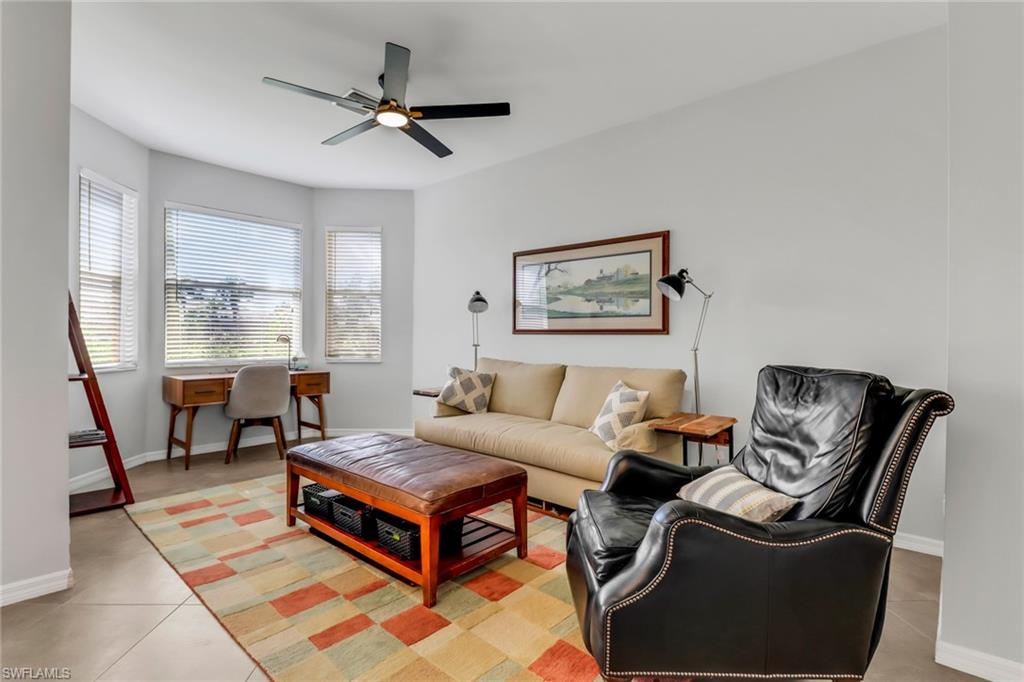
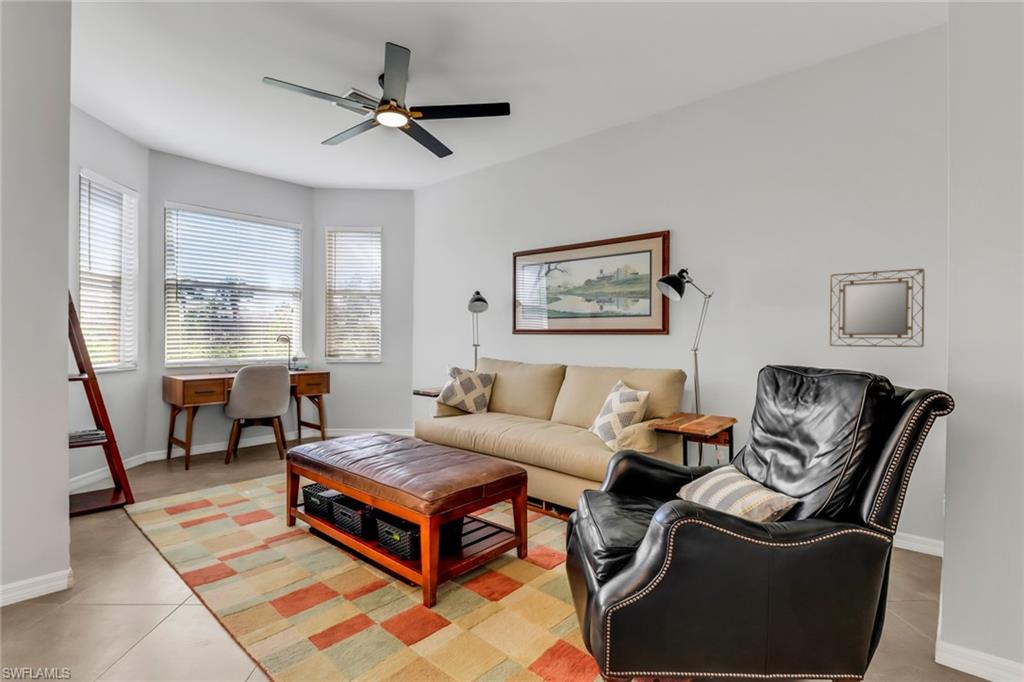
+ home mirror [829,268,926,348]
